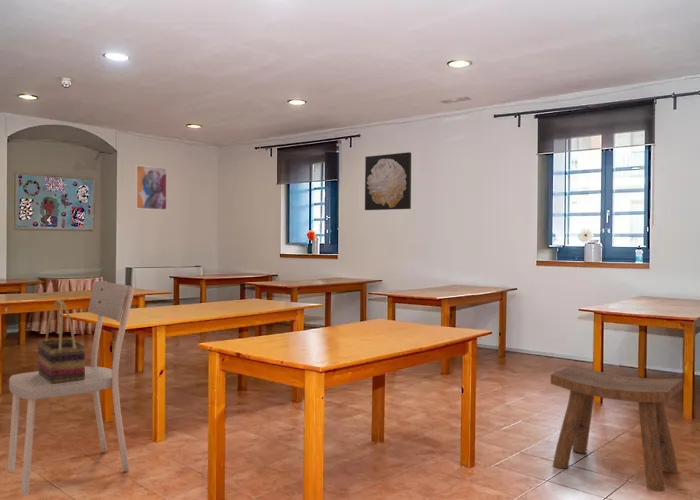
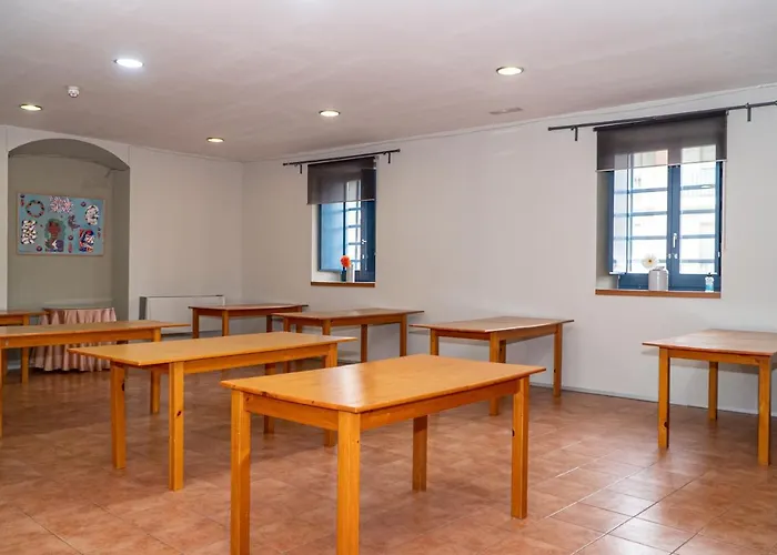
- dining chair [6,280,136,496]
- stool [550,363,684,493]
- woven basket [36,299,87,384]
- wall art [134,164,168,211]
- wall art [364,151,412,211]
